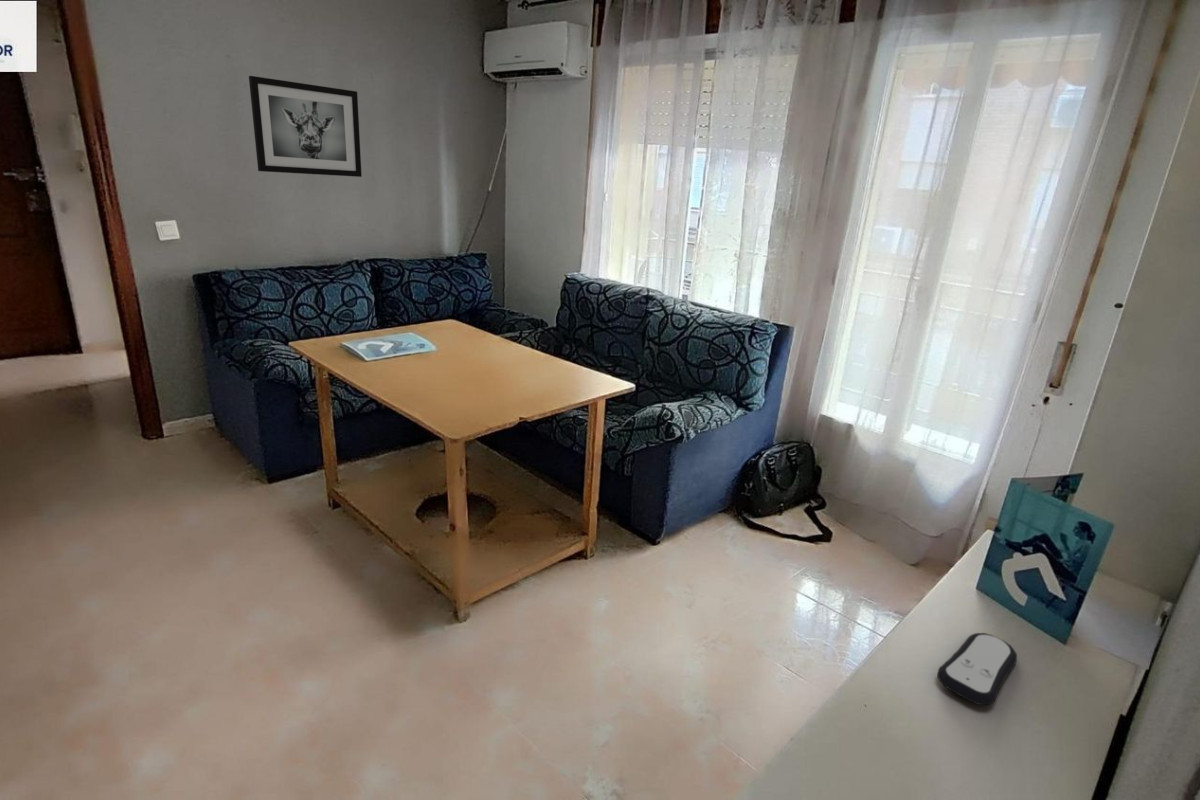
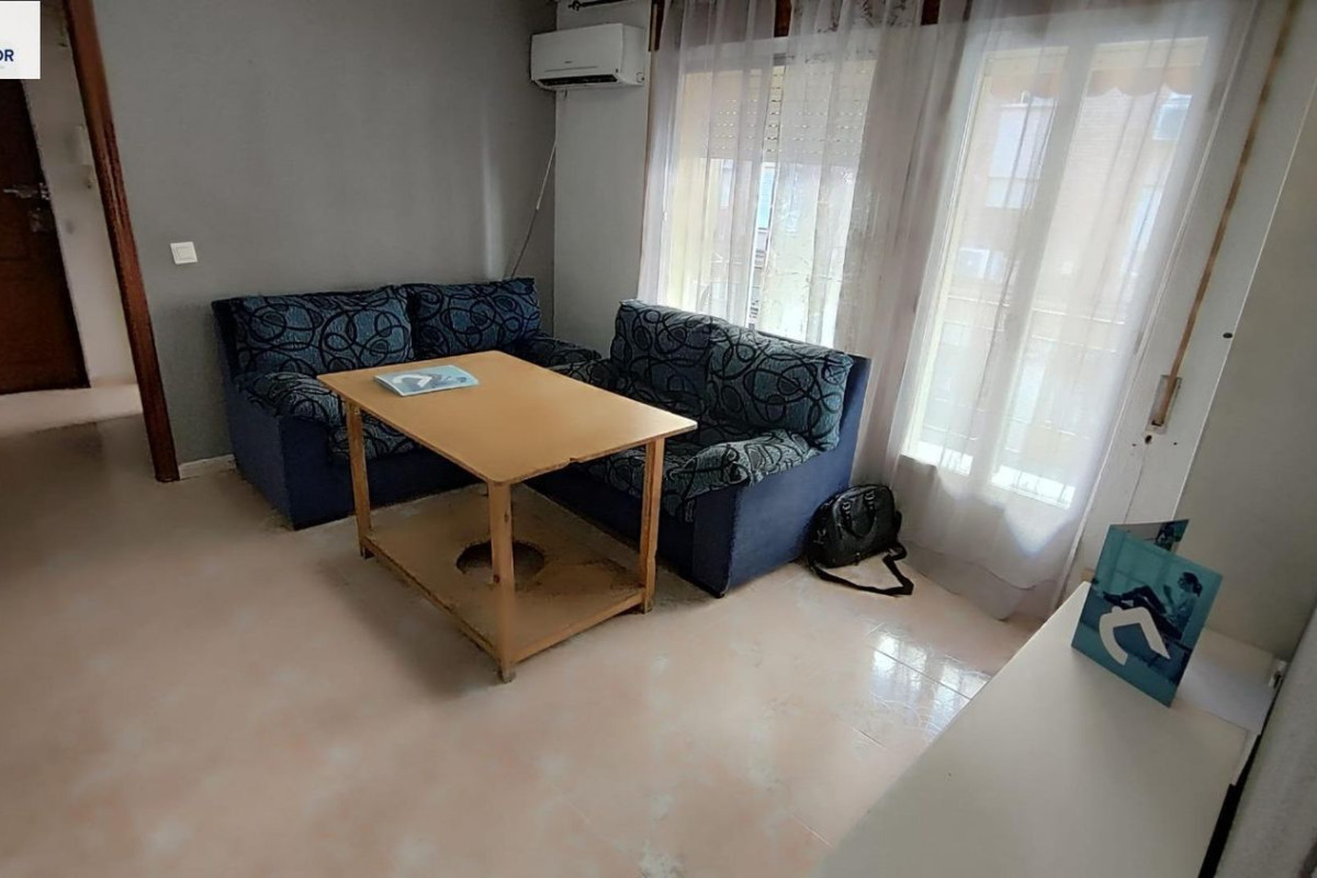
- wall art [248,75,363,178]
- remote control [936,632,1018,706]
